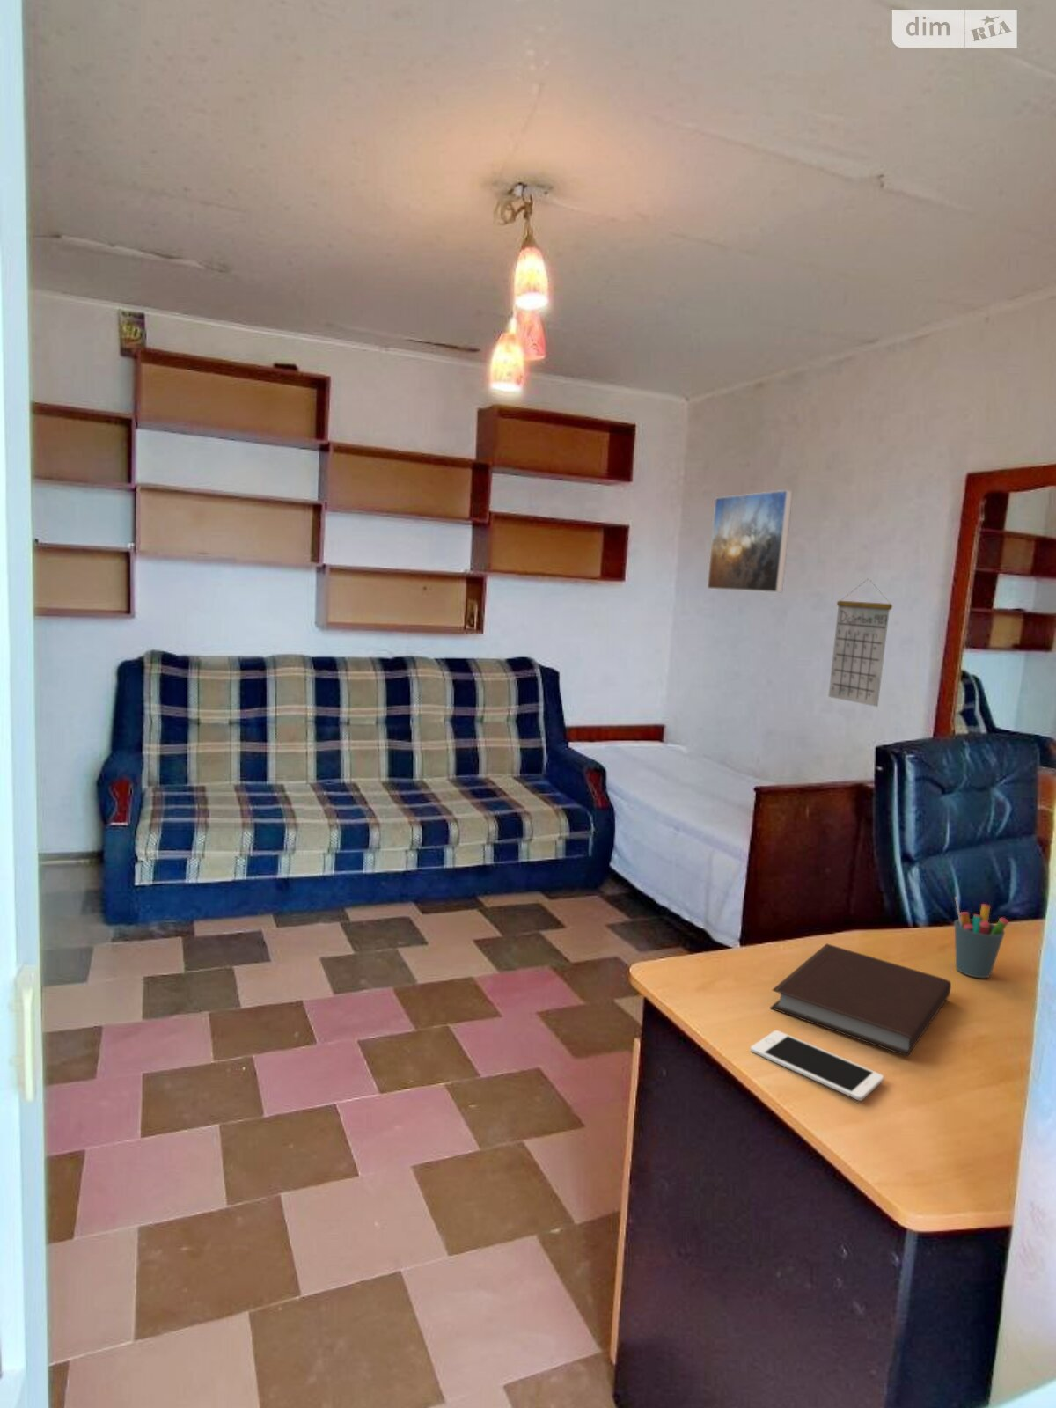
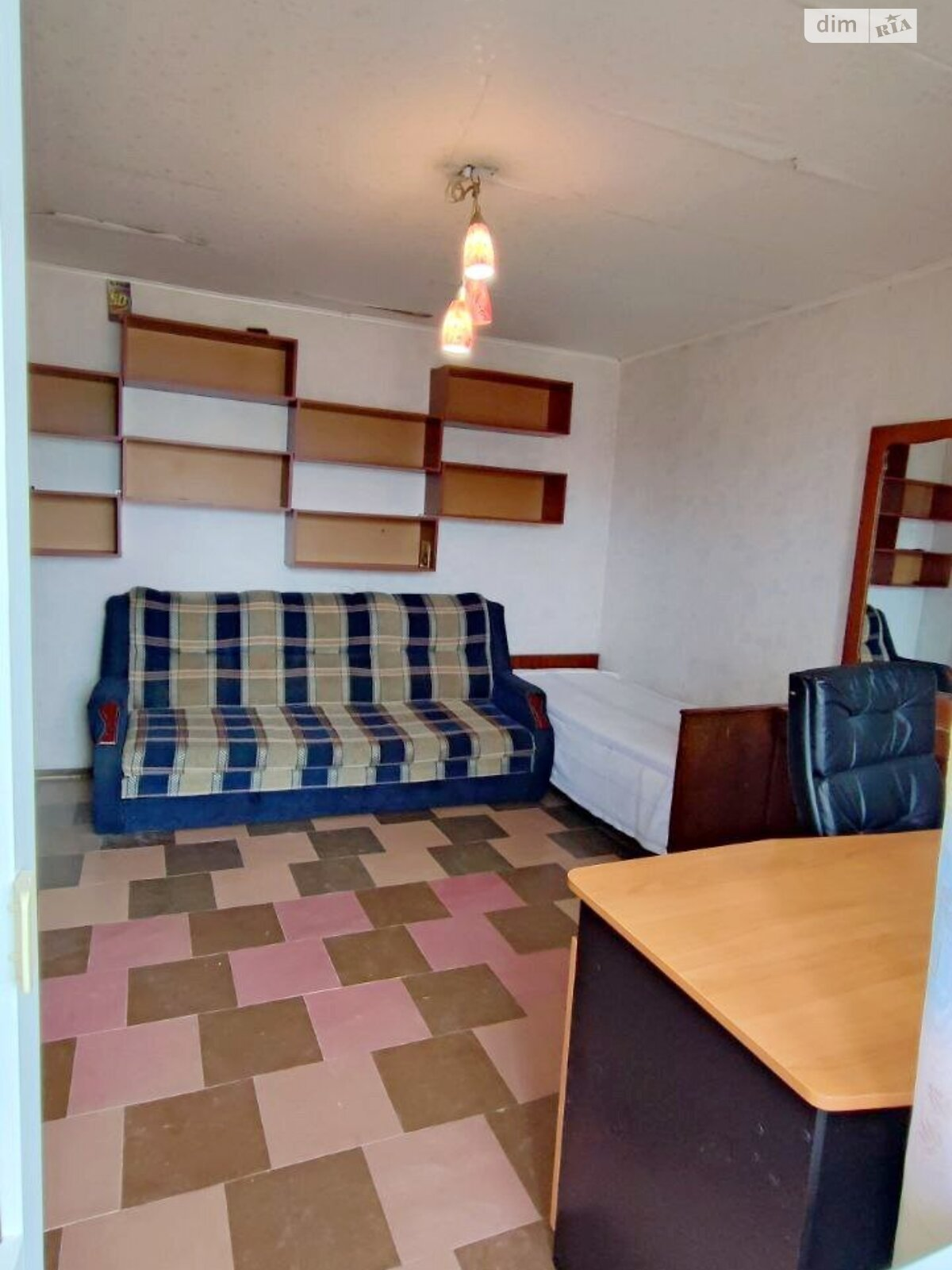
- calendar [827,579,893,707]
- pen holder [954,896,1009,979]
- cell phone [750,1030,884,1102]
- notebook [769,942,952,1055]
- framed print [707,489,794,594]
